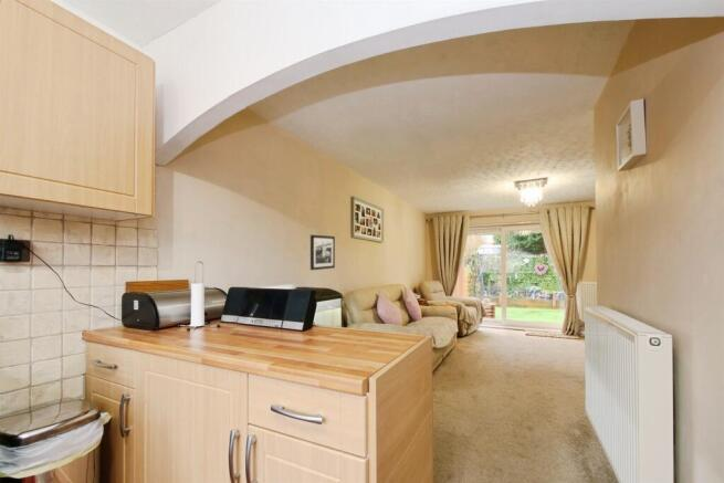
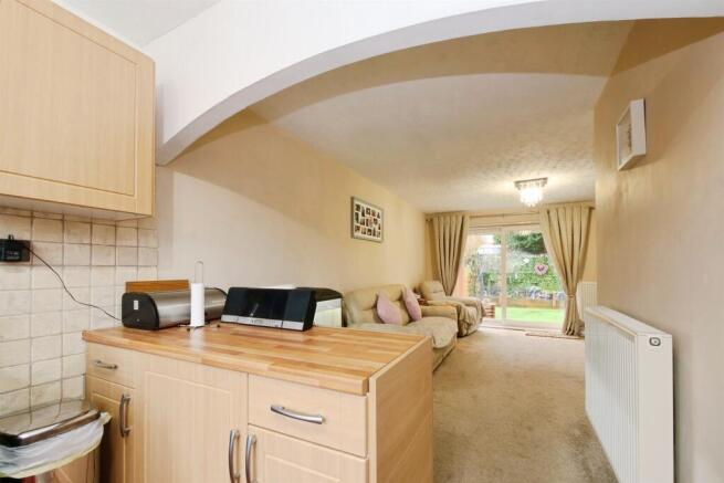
- picture frame [309,234,336,271]
